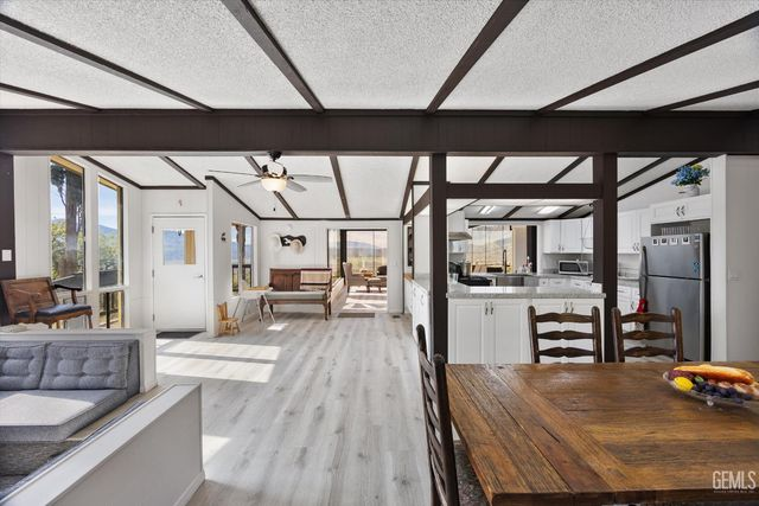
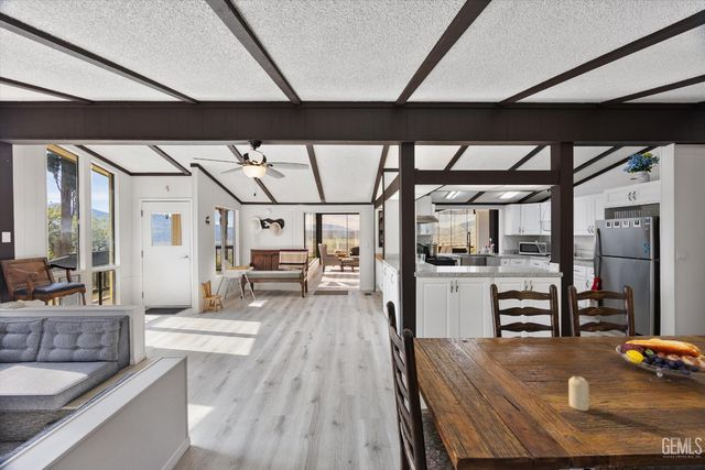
+ candle [568,375,590,412]
